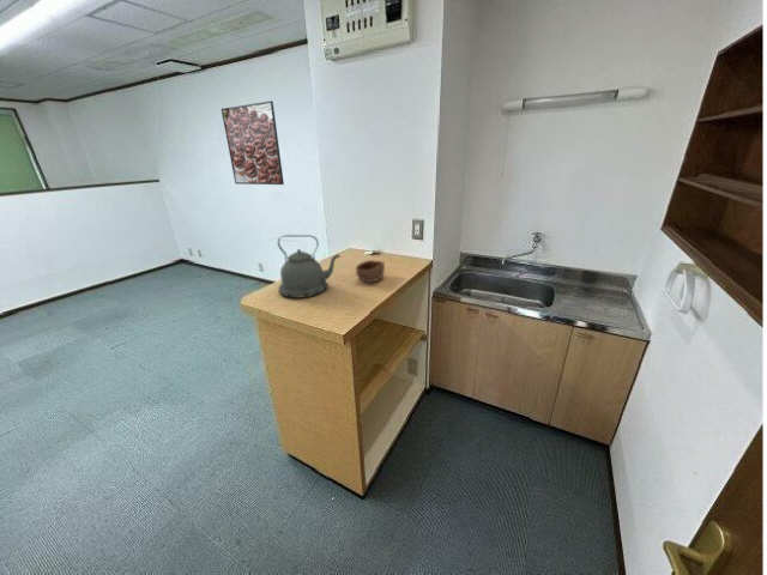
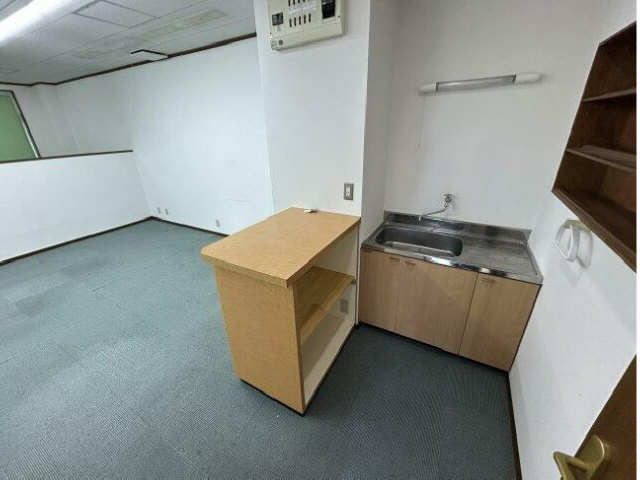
- kettle [277,234,340,299]
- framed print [221,99,285,186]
- bowl [355,259,386,284]
